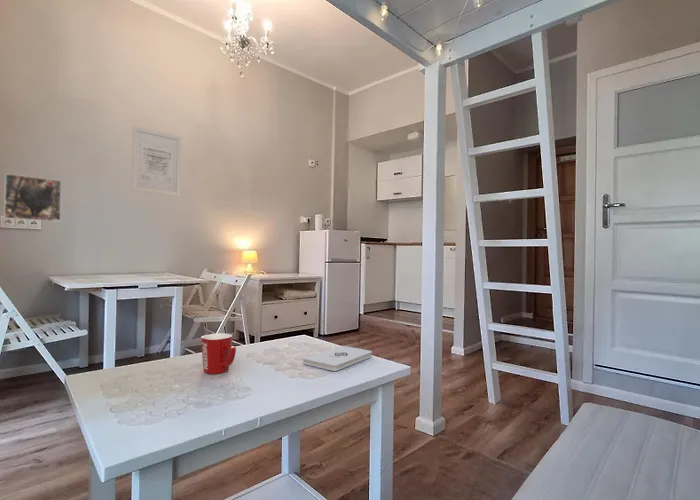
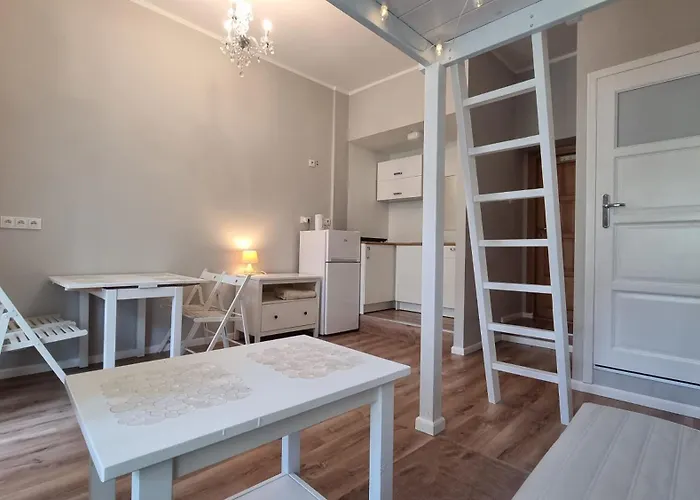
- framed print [3,173,63,223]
- wall art [131,125,182,197]
- mug [200,332,237,375]
- notepad [302,345,373,372]
